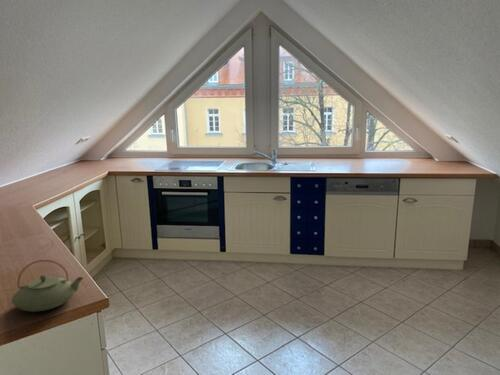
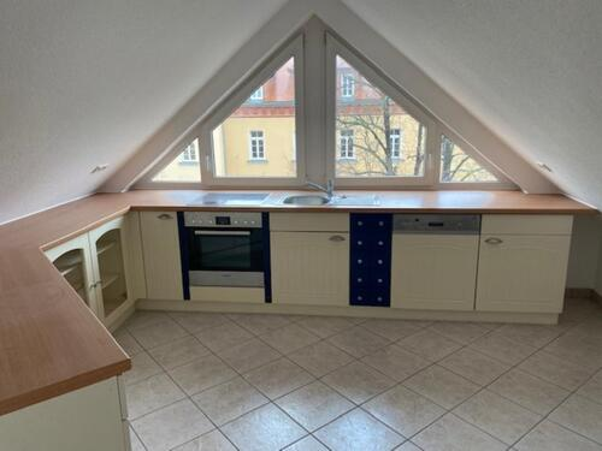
- teapot [10,259,85,313]
